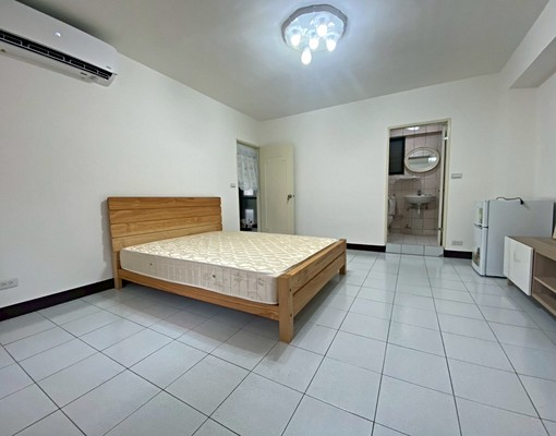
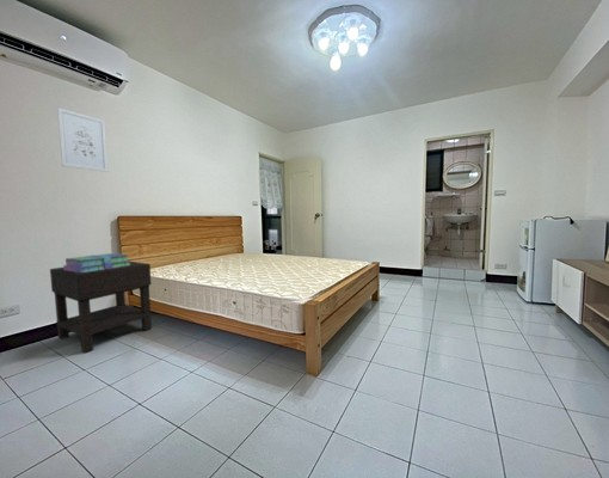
+ nightstand [49,261,153,354]
+ wall art [56,106,109,173]
+ stack of books [62,252,131,272]
